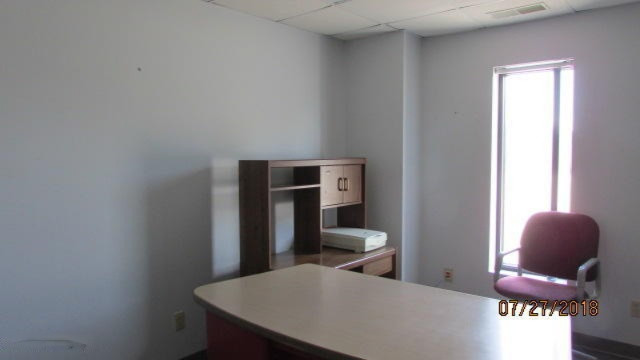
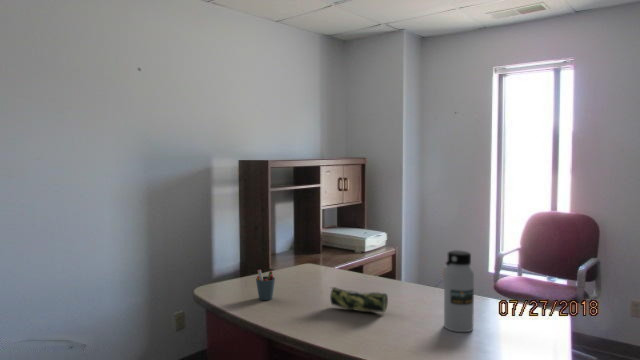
+ water bottle [443,249,475,333]
+ pencil case [329,286,389,313]
+ pen holder [255,269,276,301]
